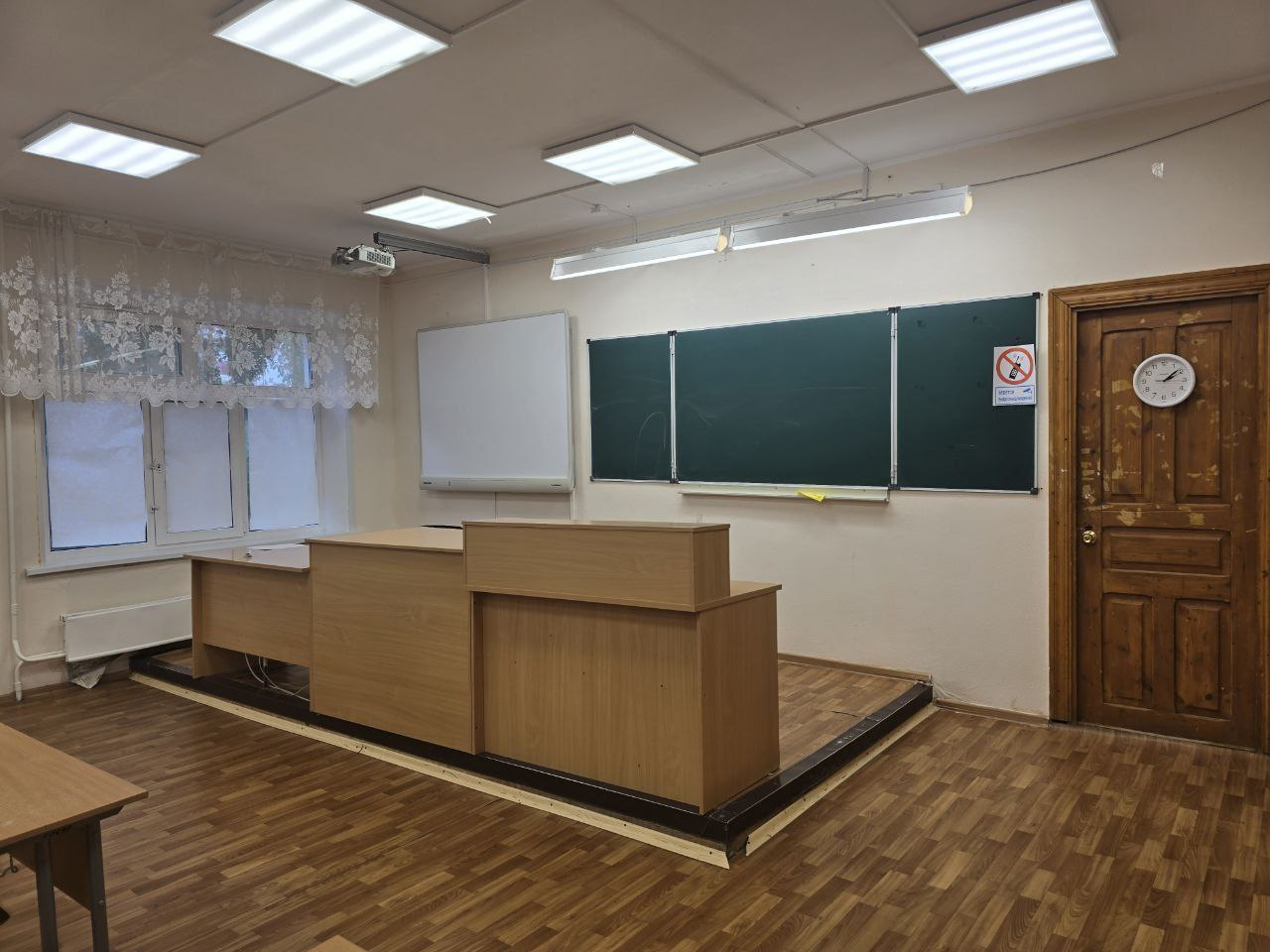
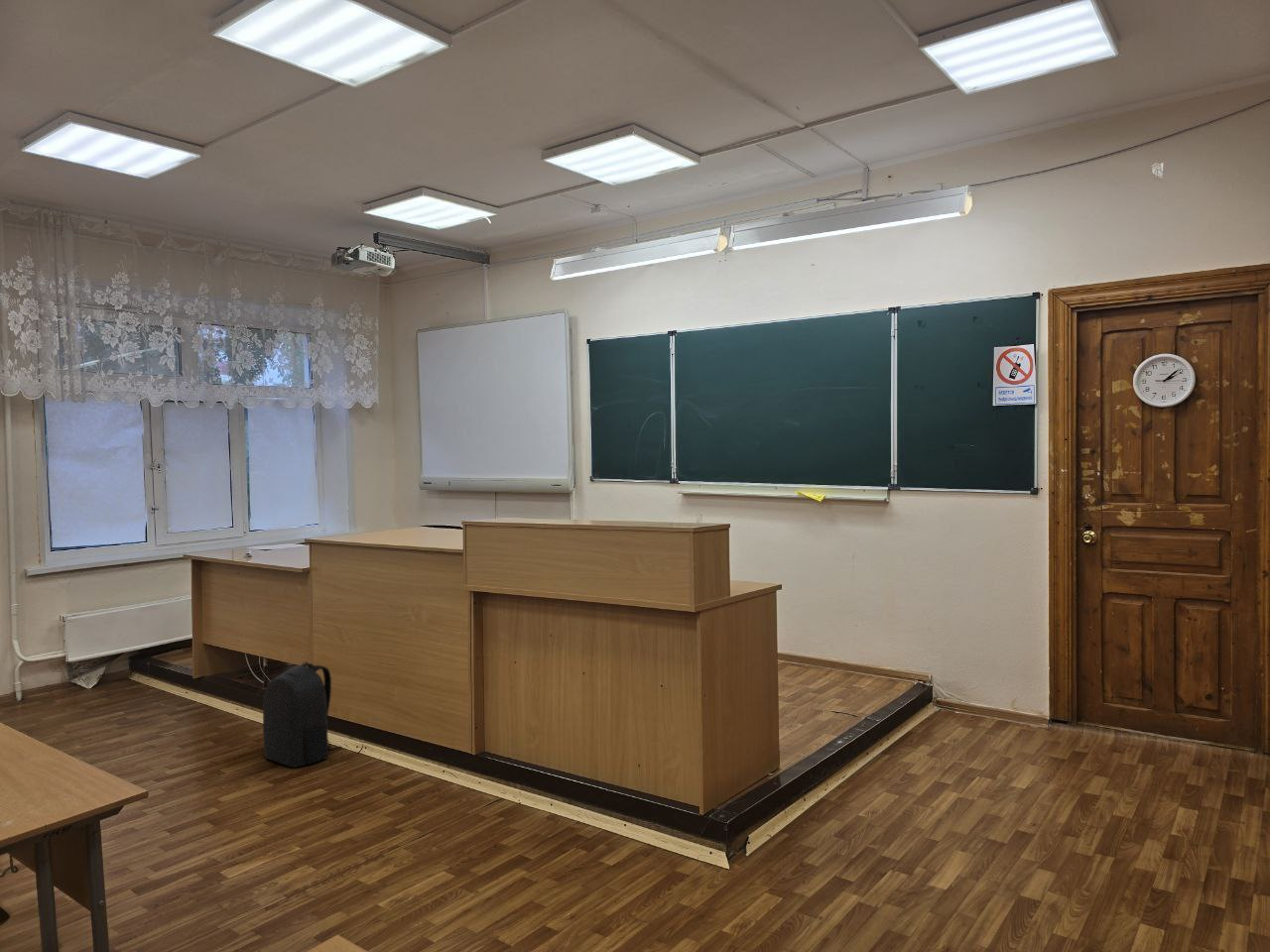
+ backpack [262,660,342,769]
